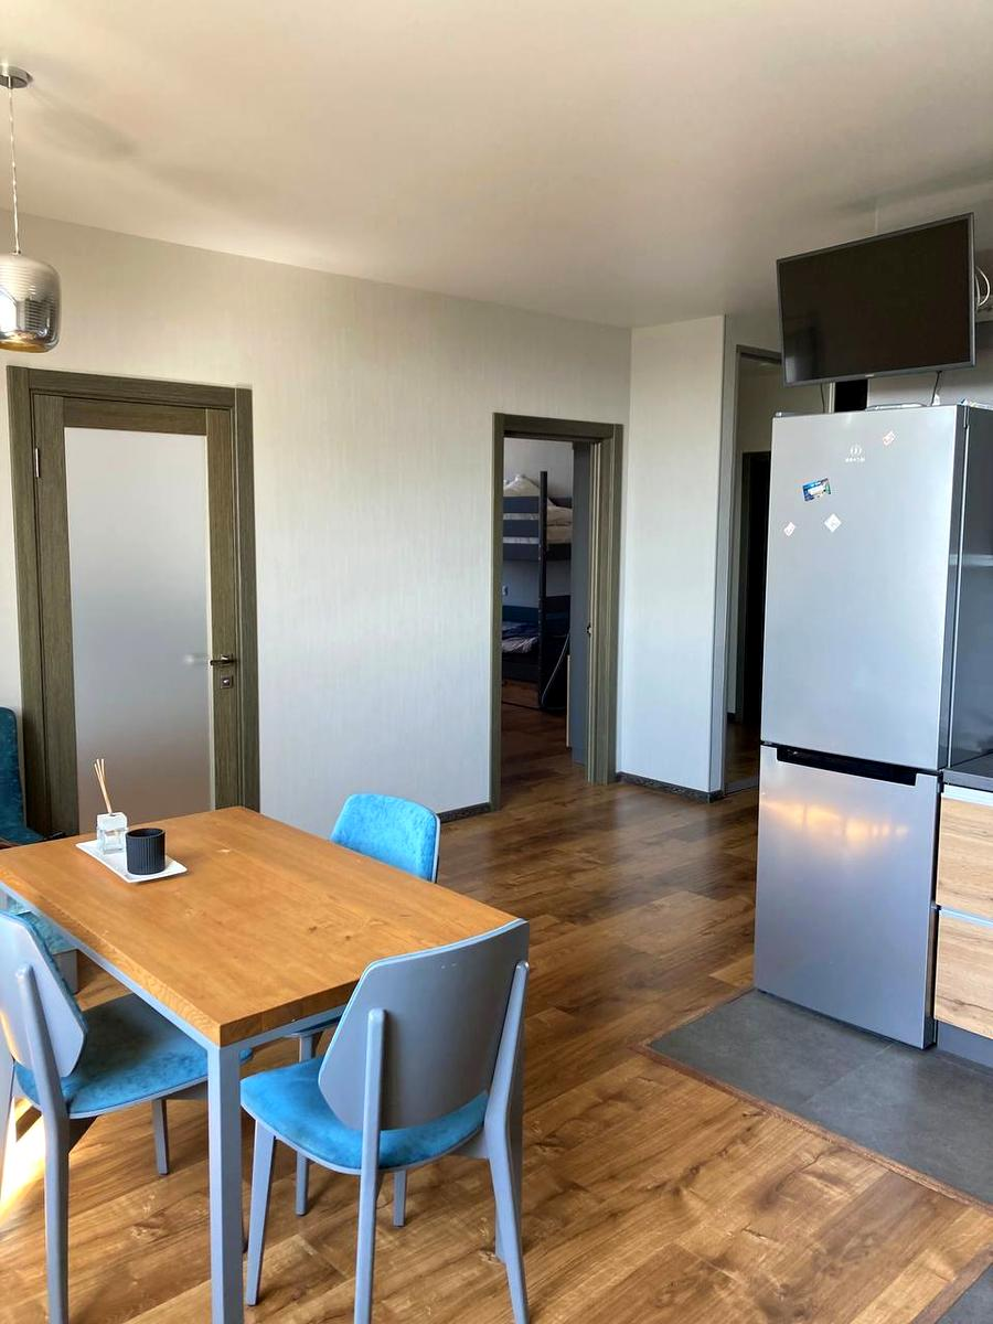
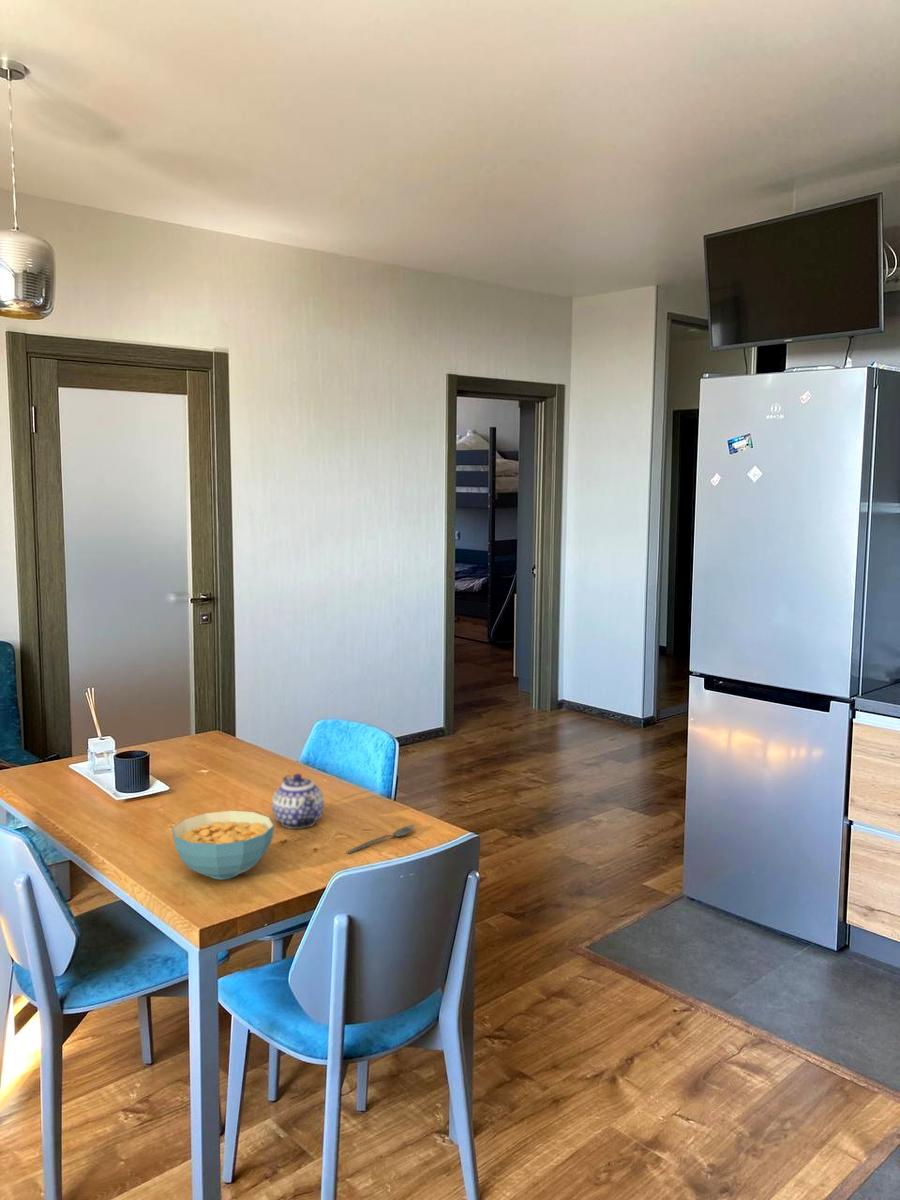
+ spoon [346,824,415,855]
+ cereal bowl [171,810,275,881]
+ teapot [271,773,325,830]
